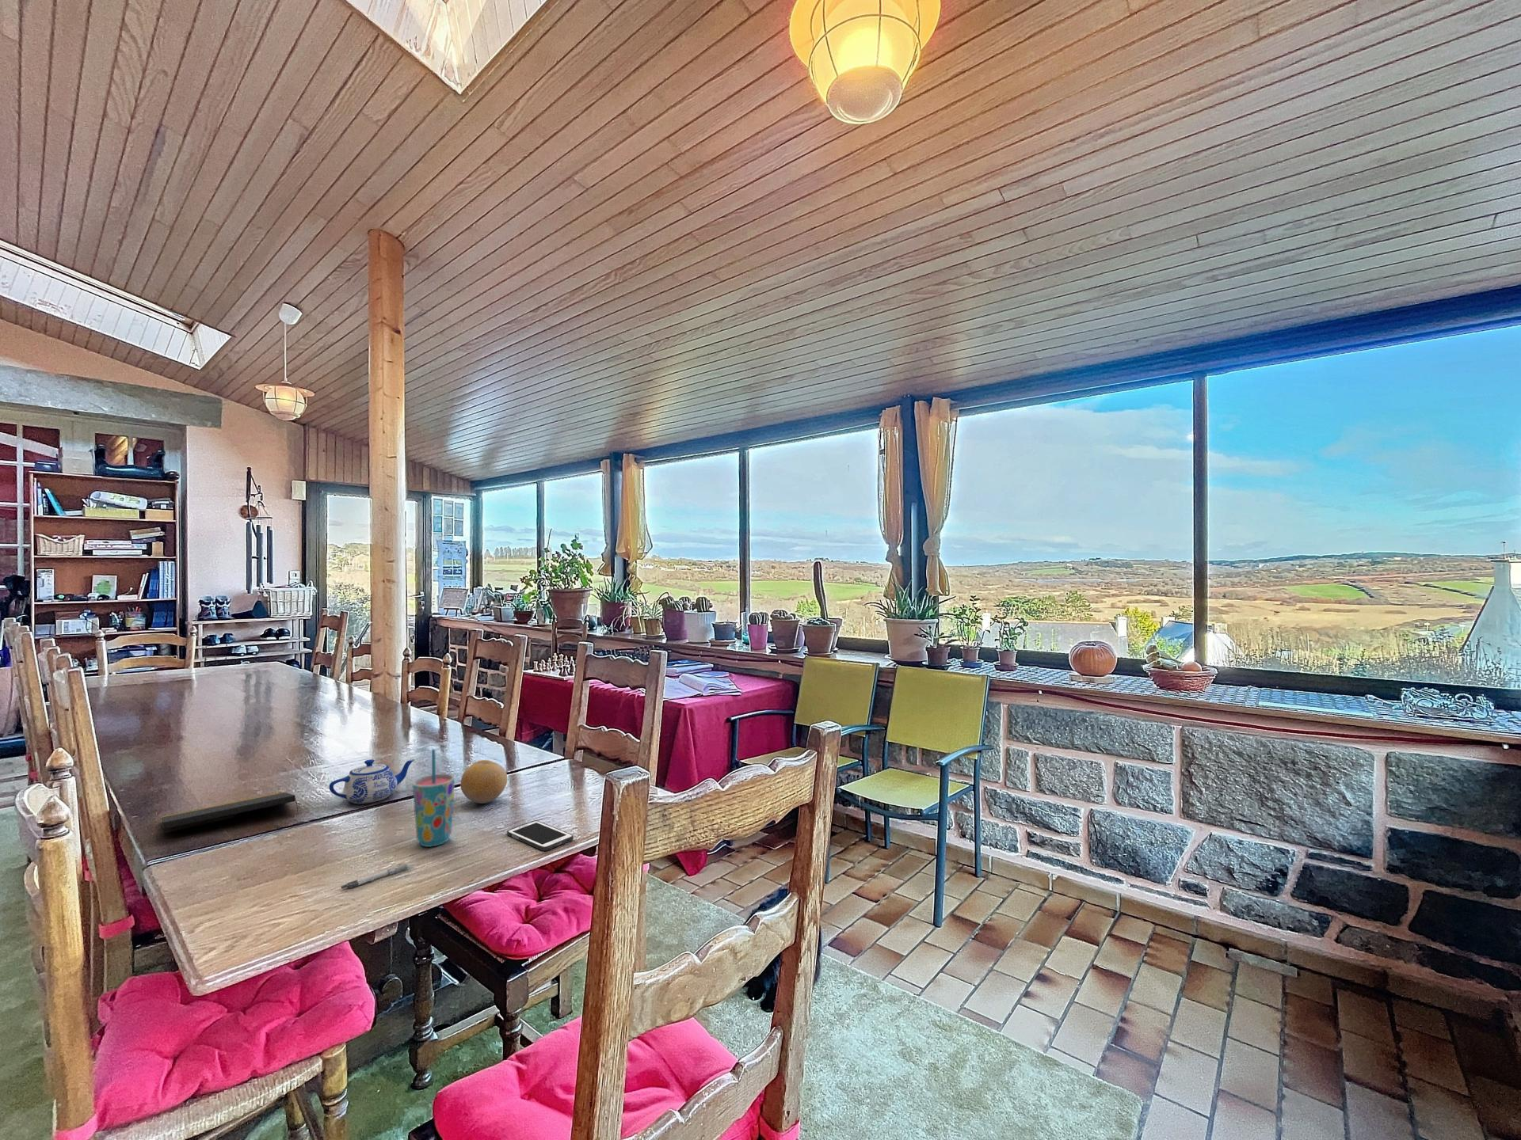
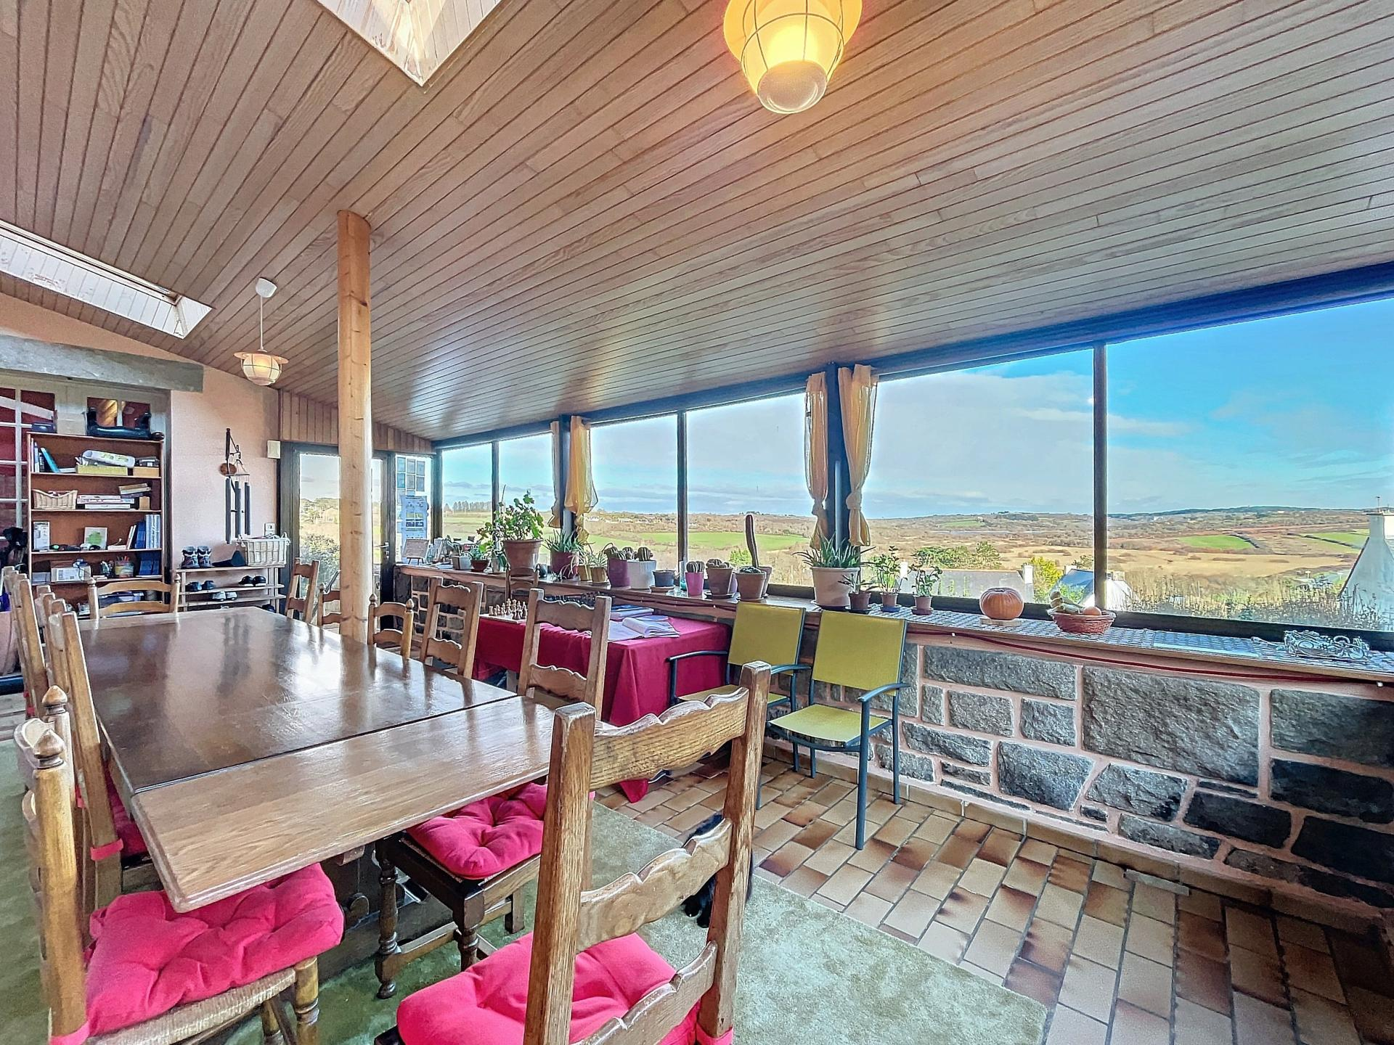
- notepad [160,790,299,830]
- cell phone [507,819,575,851]
- teapot [328,758,416,805]
- fruit [460,759,508,805]
- cup [412,748,455,848]
- pen [340,862,416,889]
